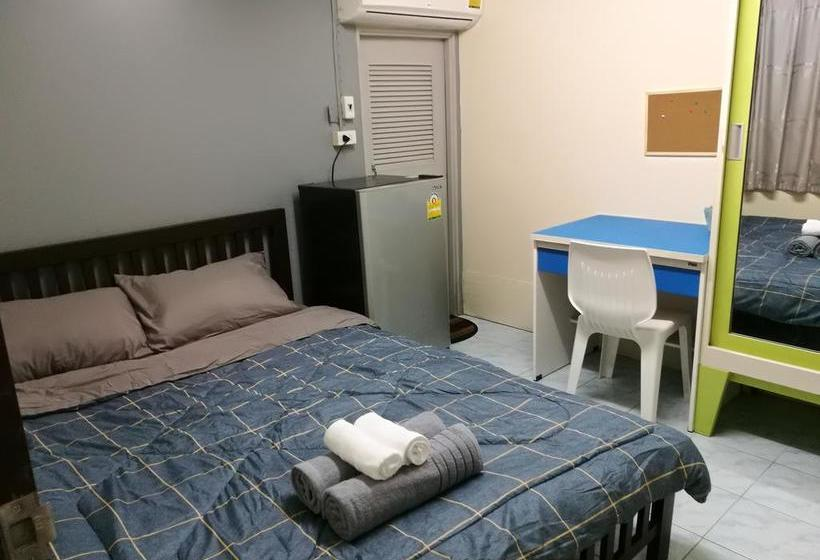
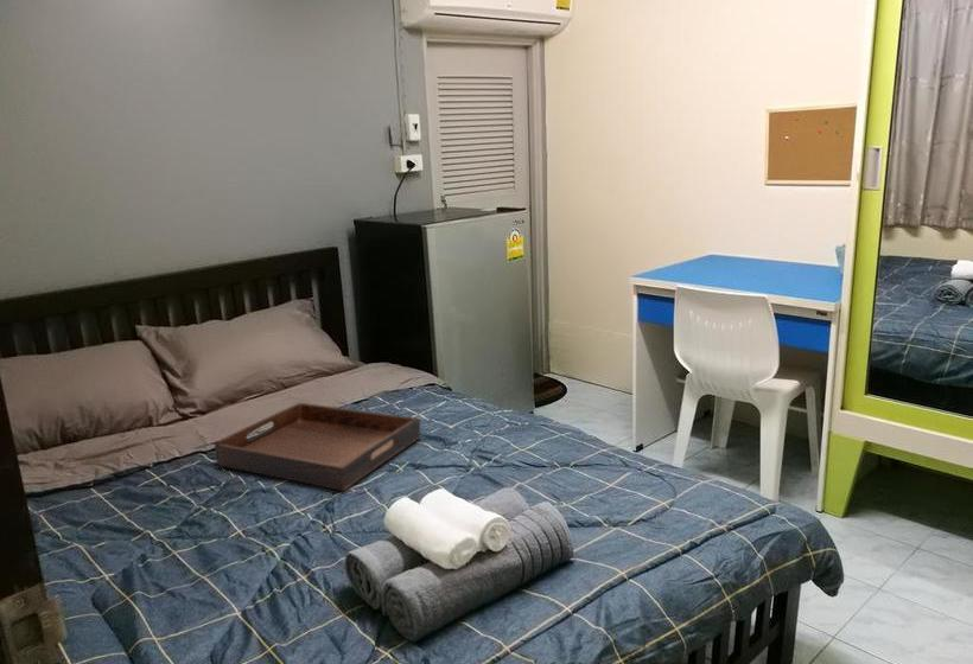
+ serving tray [214,402,422,492]
